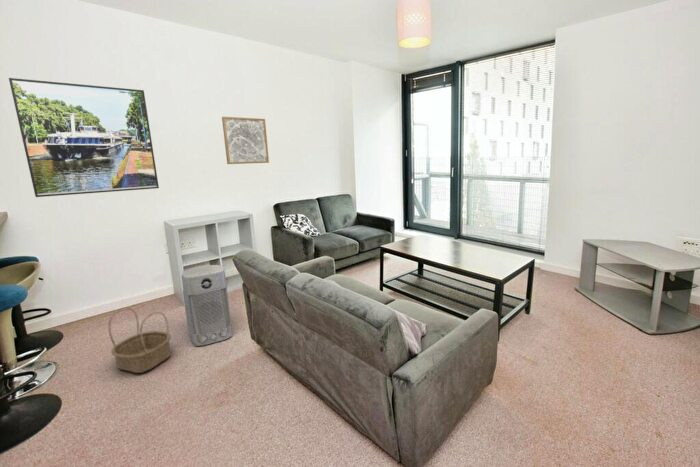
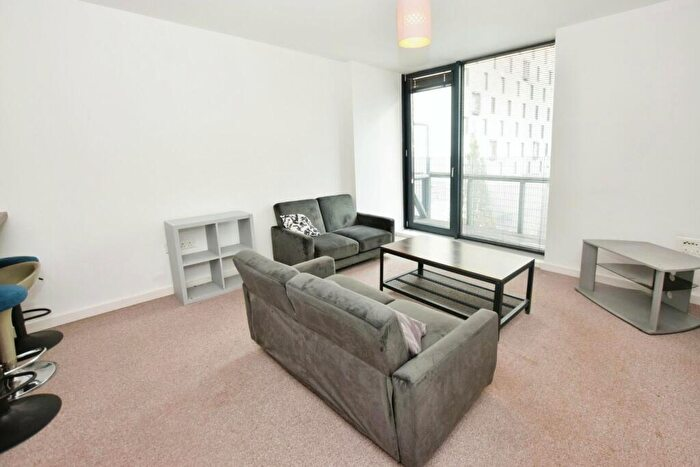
- air purifier [181,264,233,347]
- wall art [221,116,270,165]
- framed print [8,77,160,198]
- basket [107,307,172,374]
